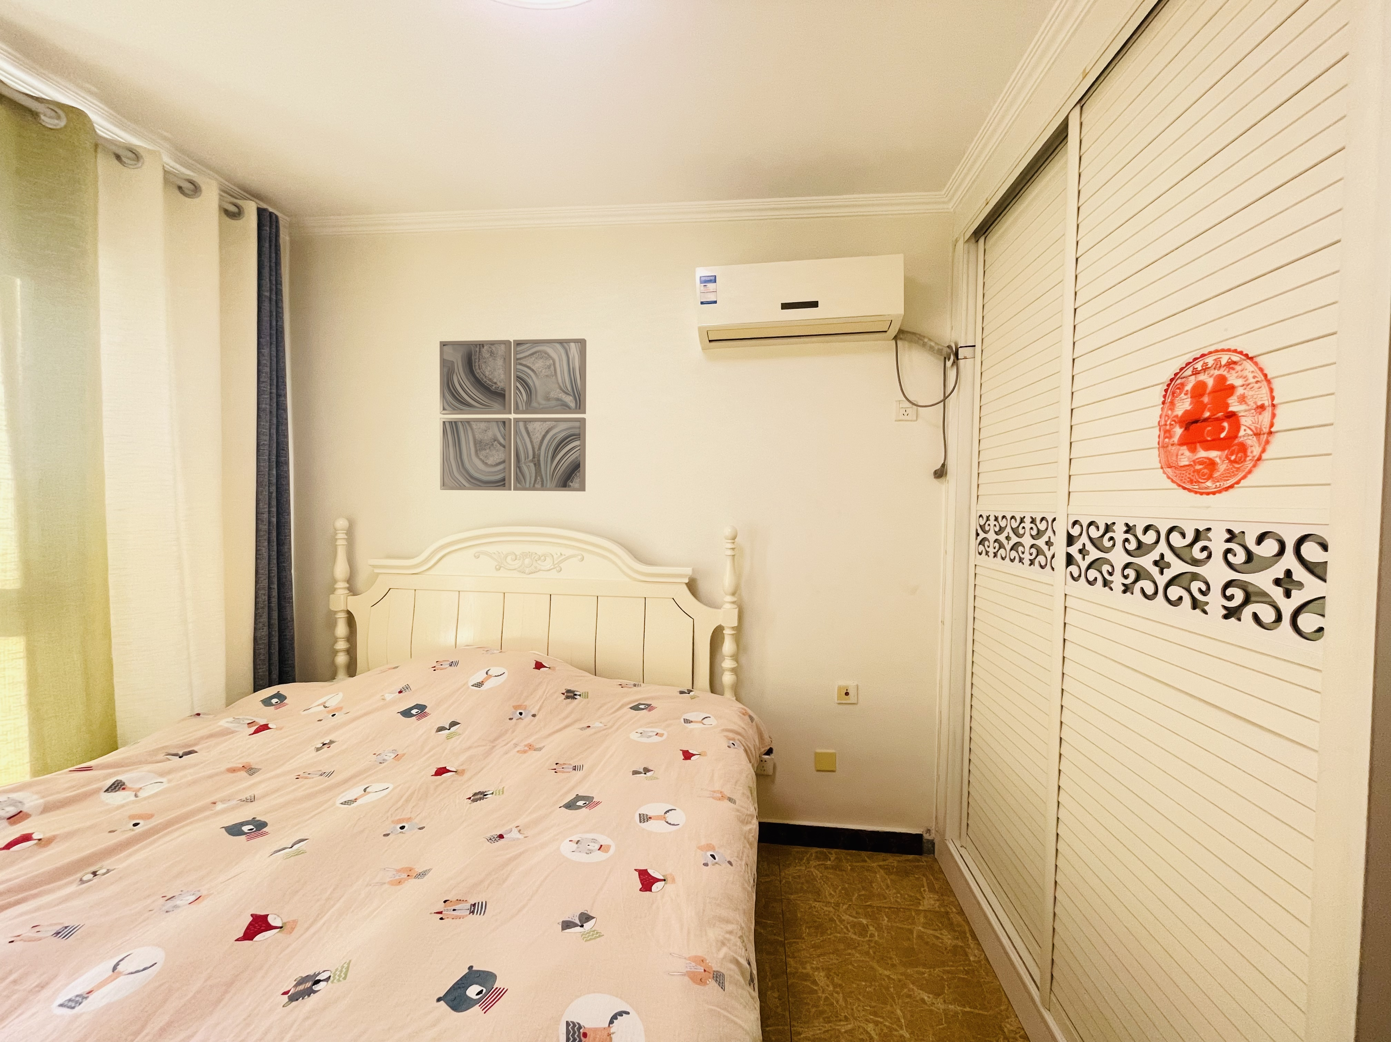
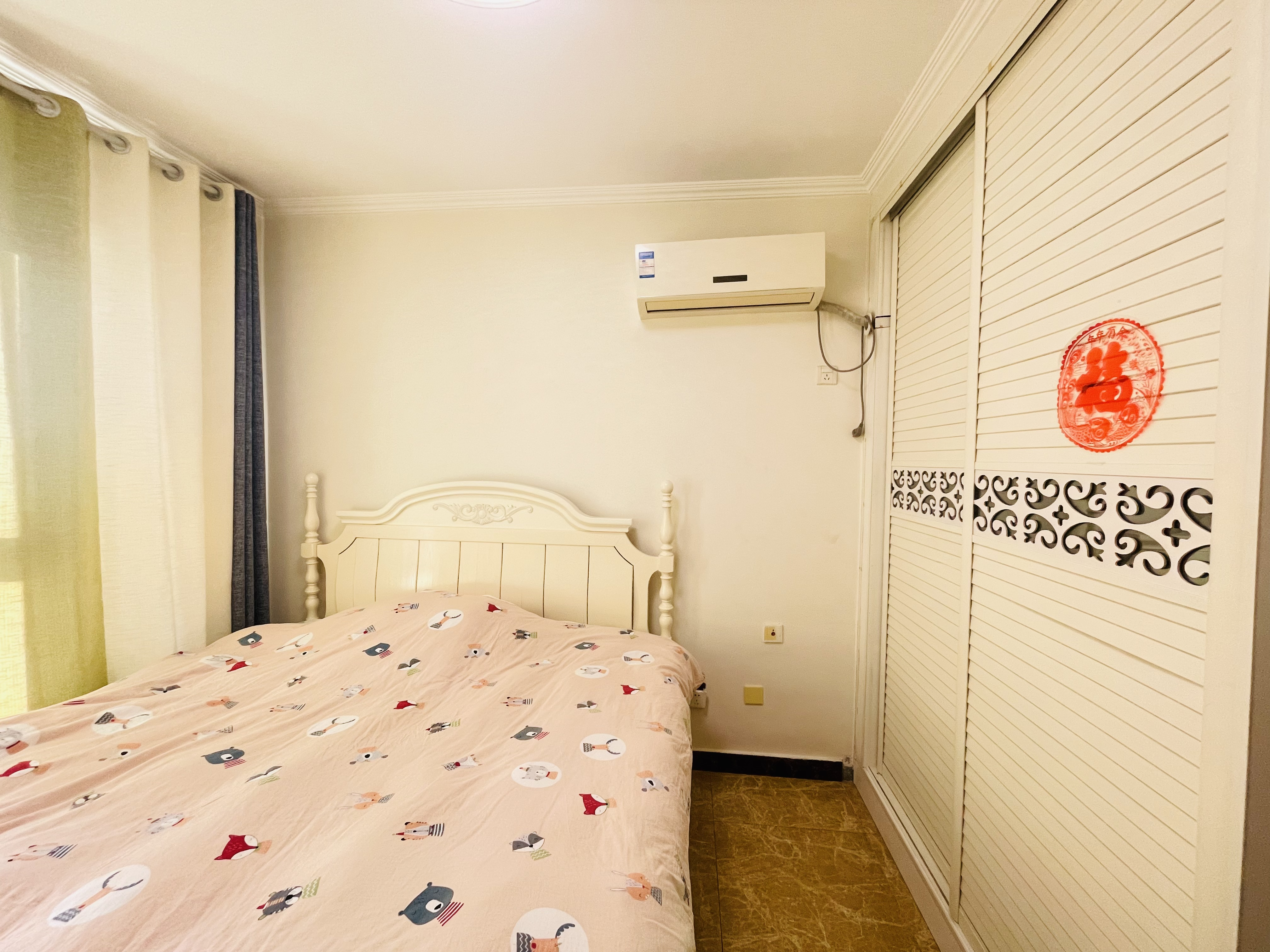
- wall art [439,338,587,491]
